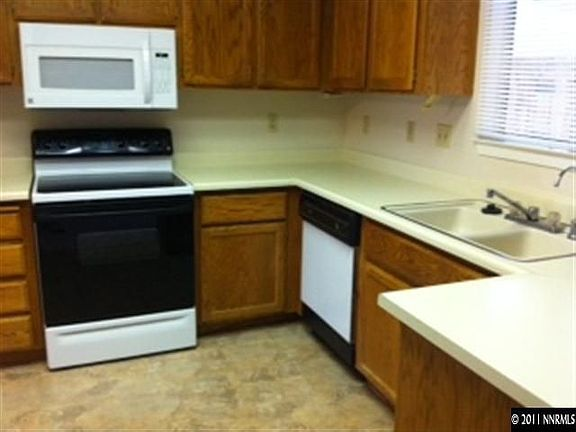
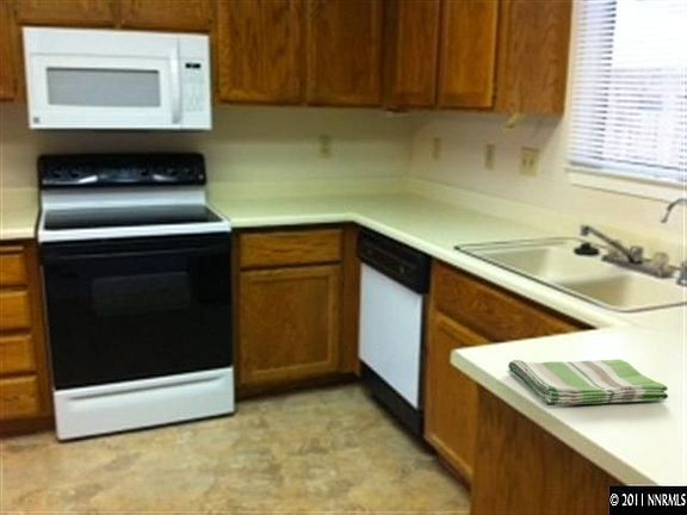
+ dish towel [507,359,669,407]
